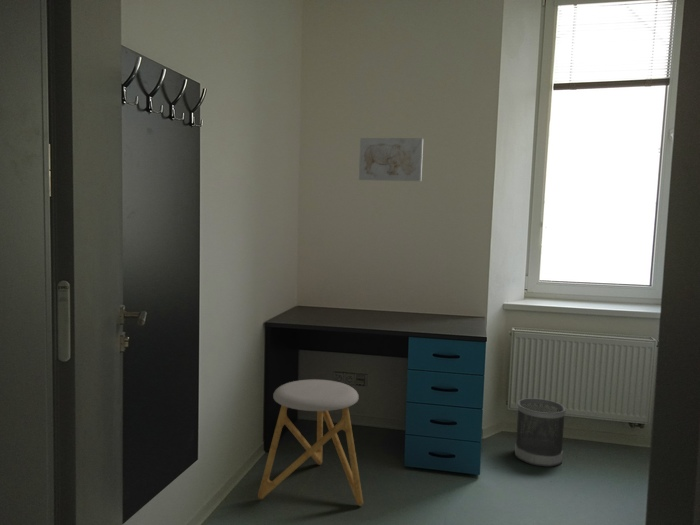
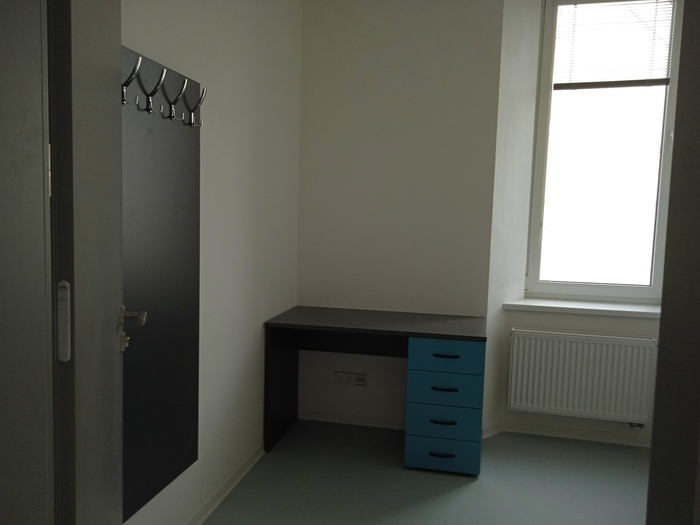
- wastebasket [514,397,567,468]
- wall art [358,137,424,182]
- stool [257,378,364,507]
